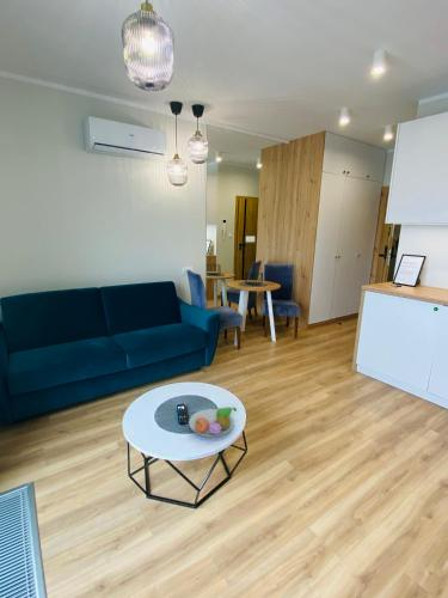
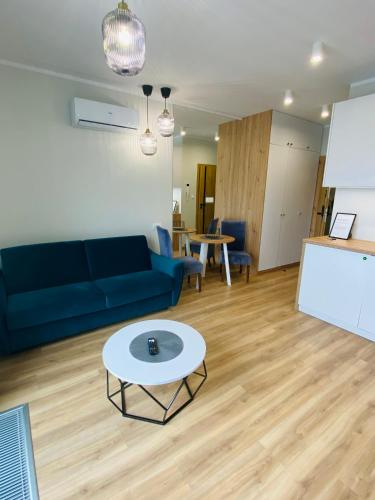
- fruit bowl [188,407,238,439]
